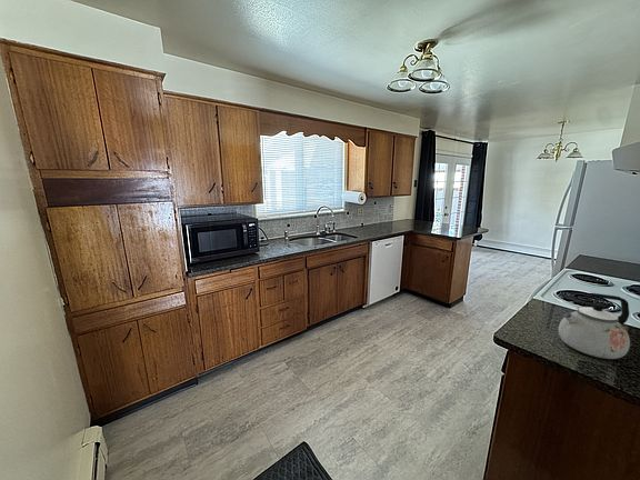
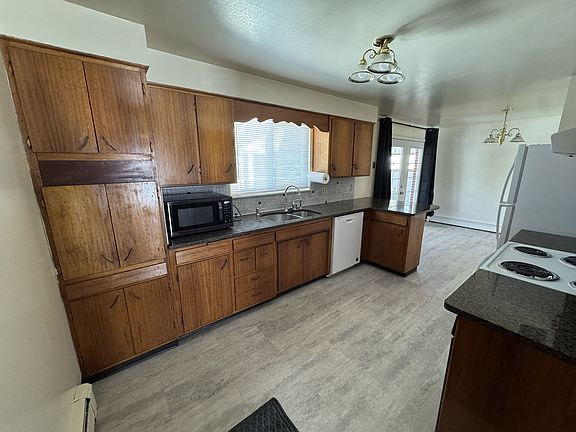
- kettle [558,292,631,360]
